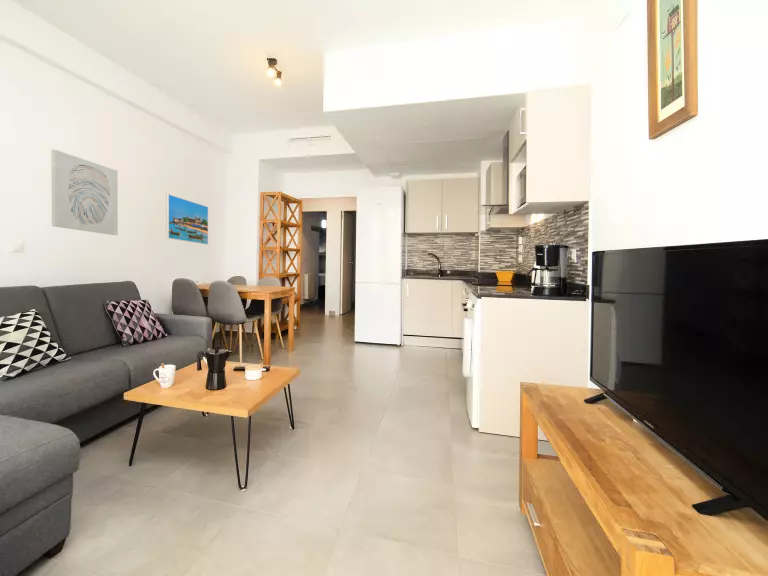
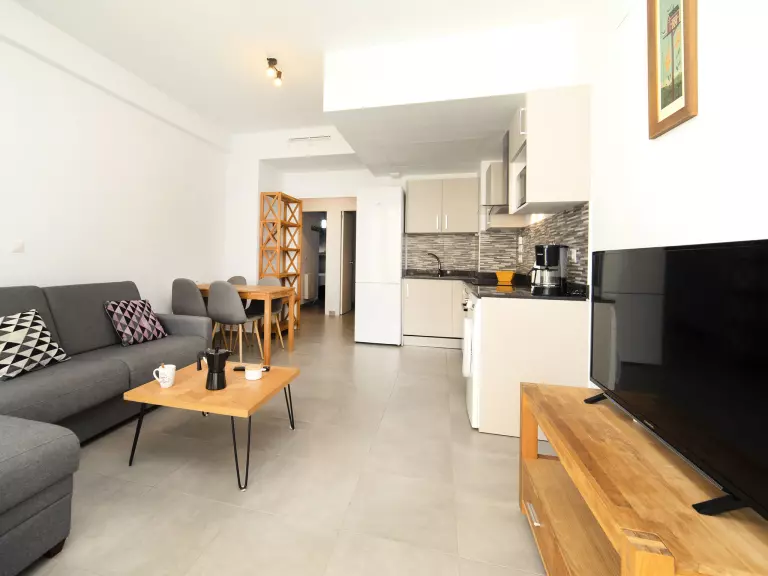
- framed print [165,193,209,245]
- wall art [50,148,119,236]
